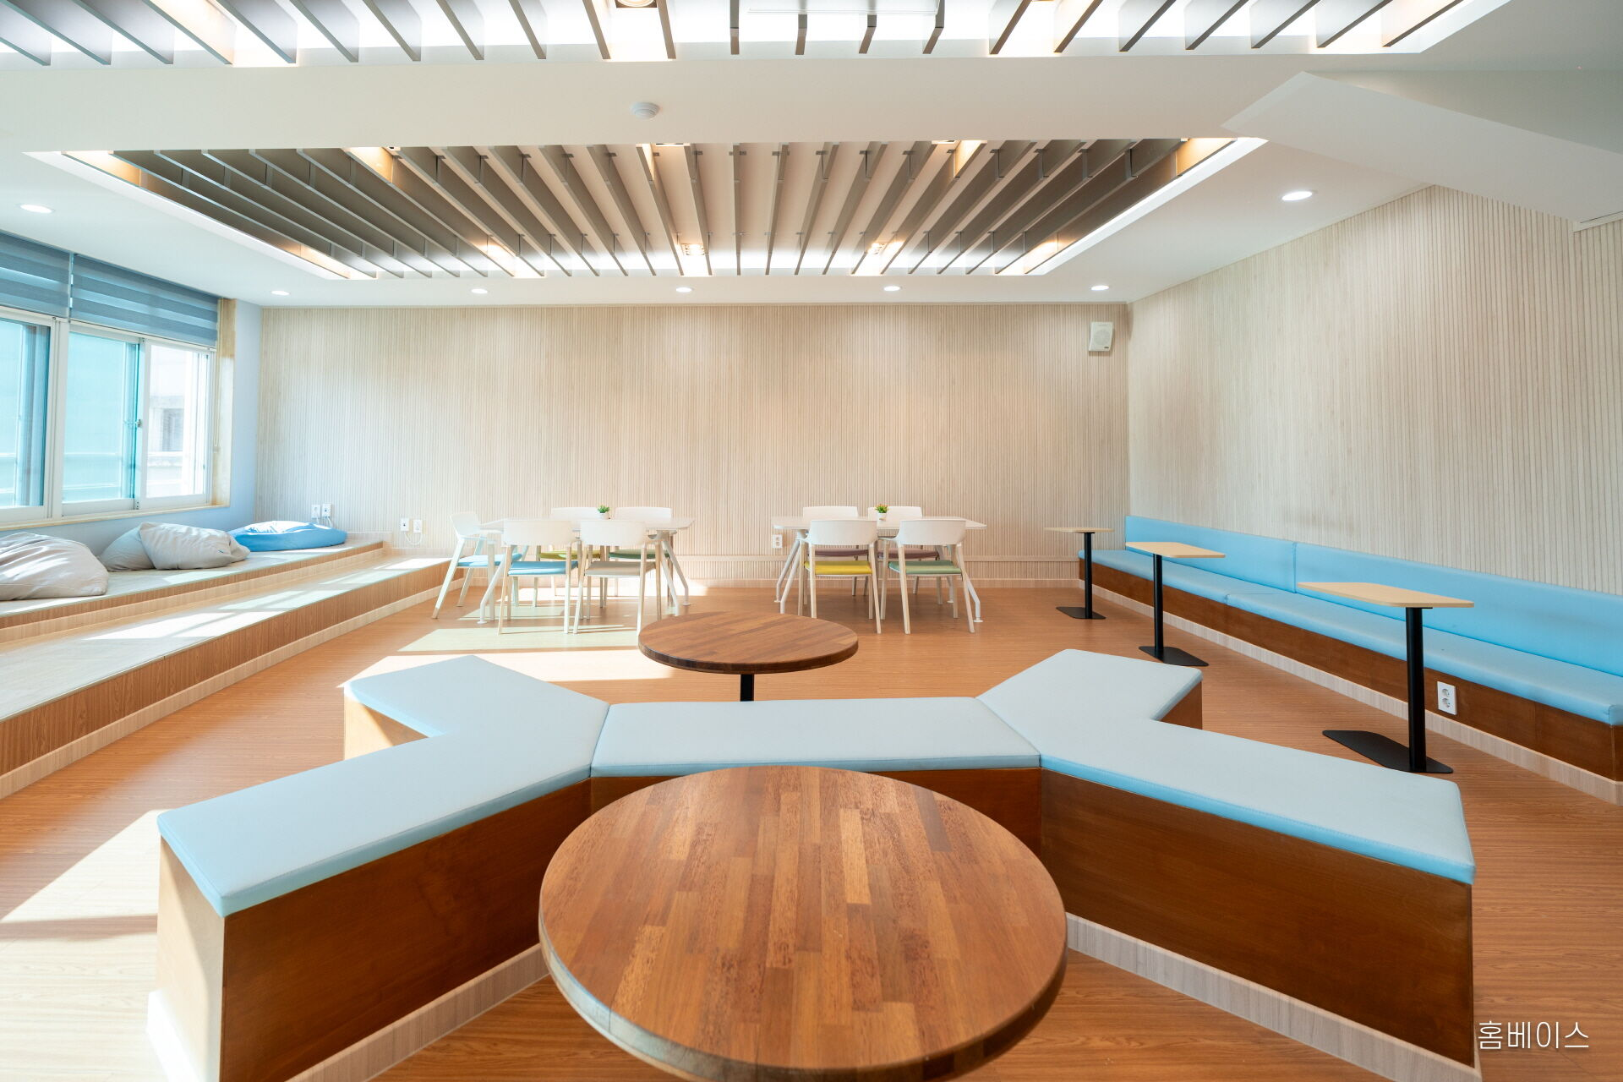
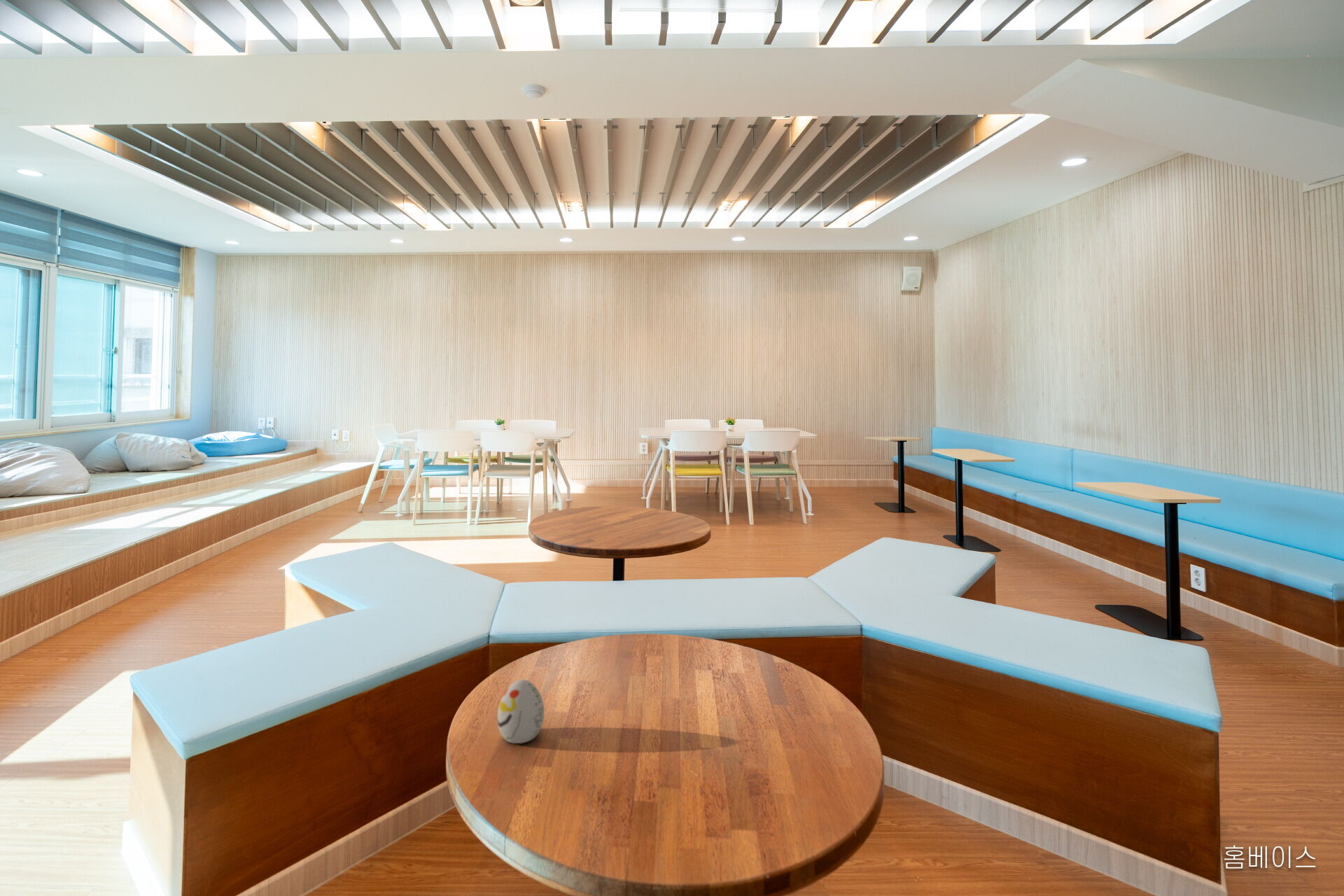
+ decorative egg [496,679,545,744]
